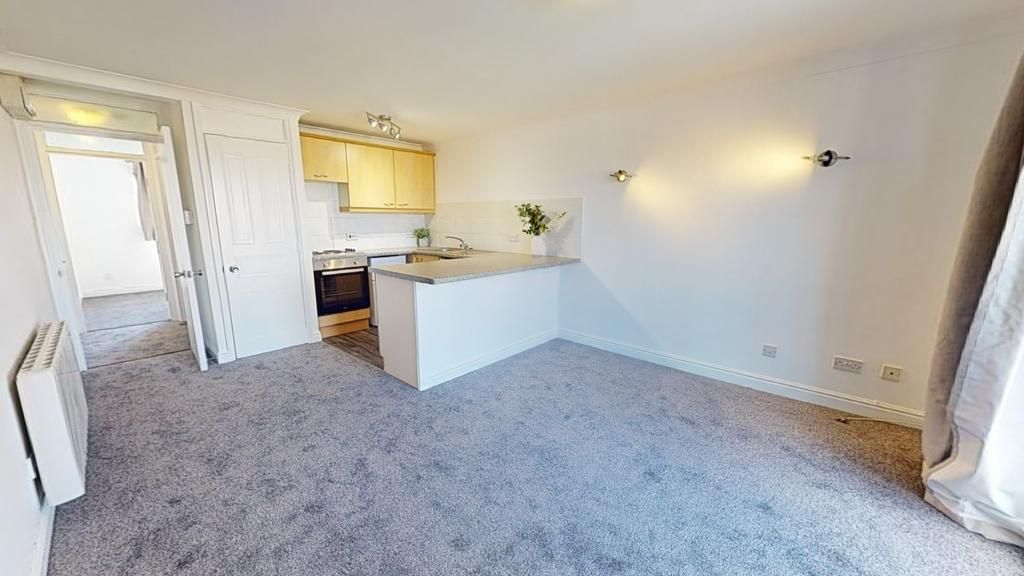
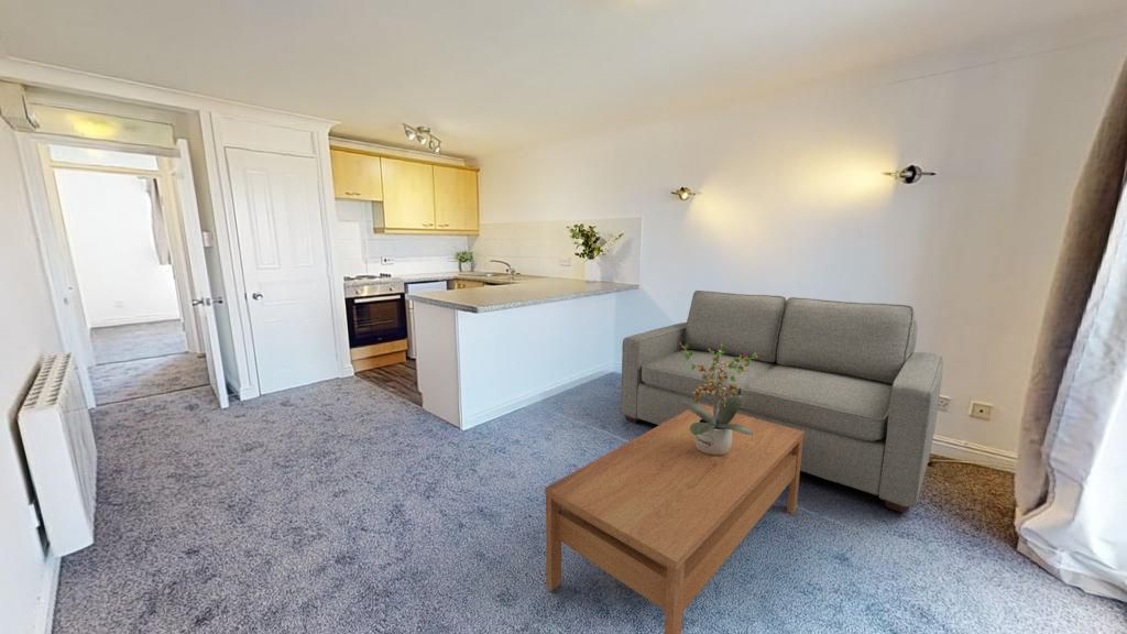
+ potted plant [679,341,763,456]
+ coffee table [544,404,805,634]
+ sofa [620,289,944,514]
